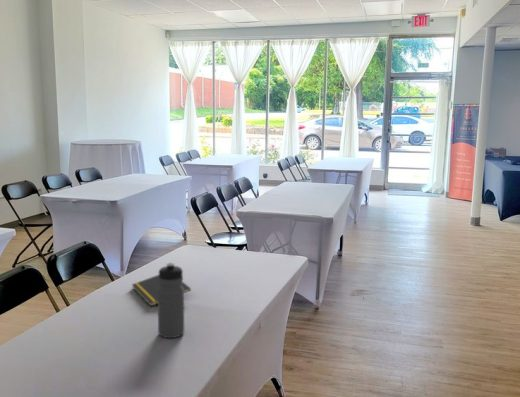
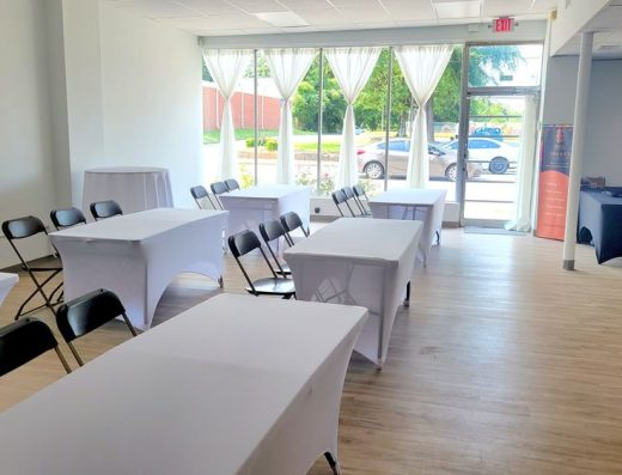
- water bottle [157,262,185,339]
- notepad [131,274,192,307]
